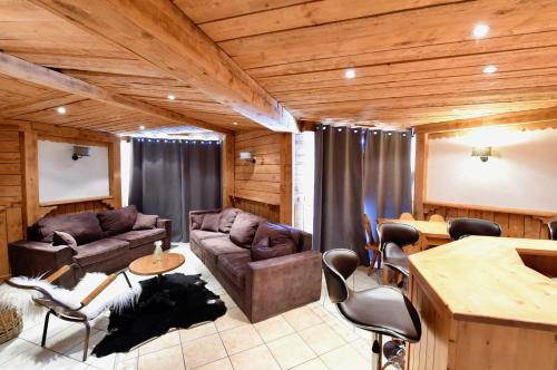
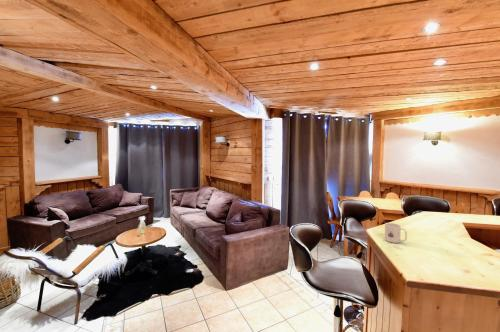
+ mug [384,222,408,244]
